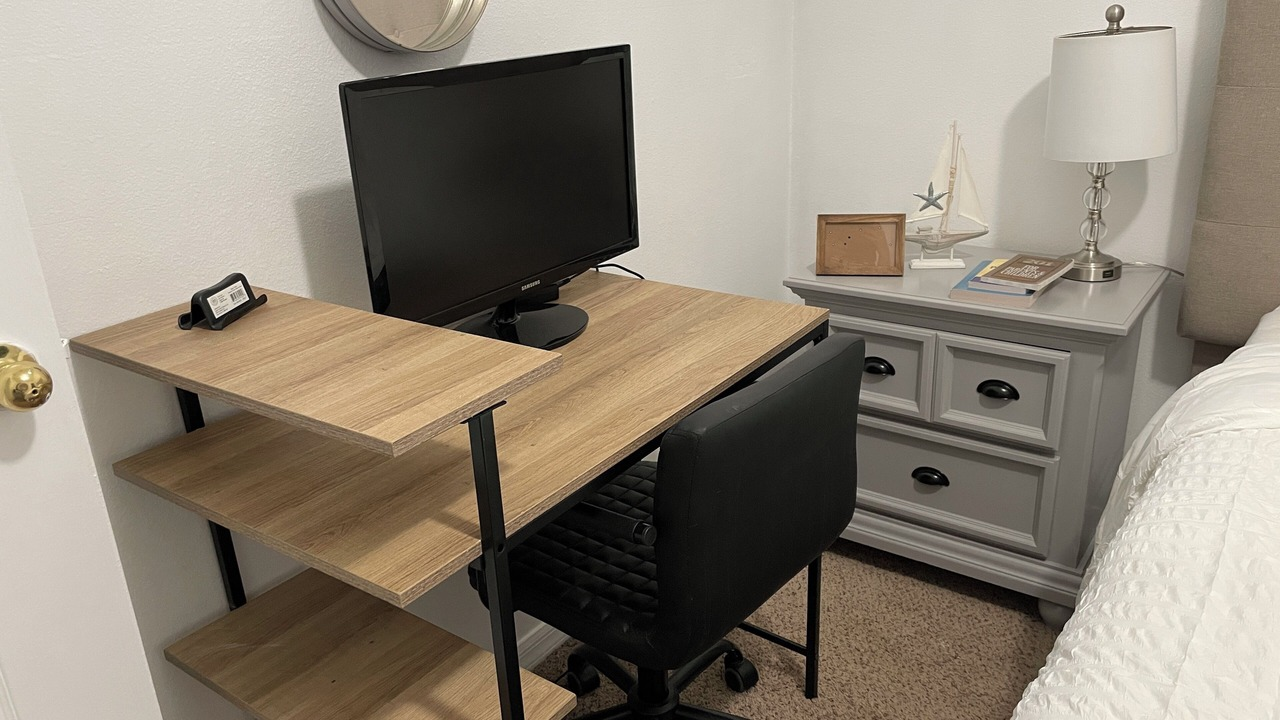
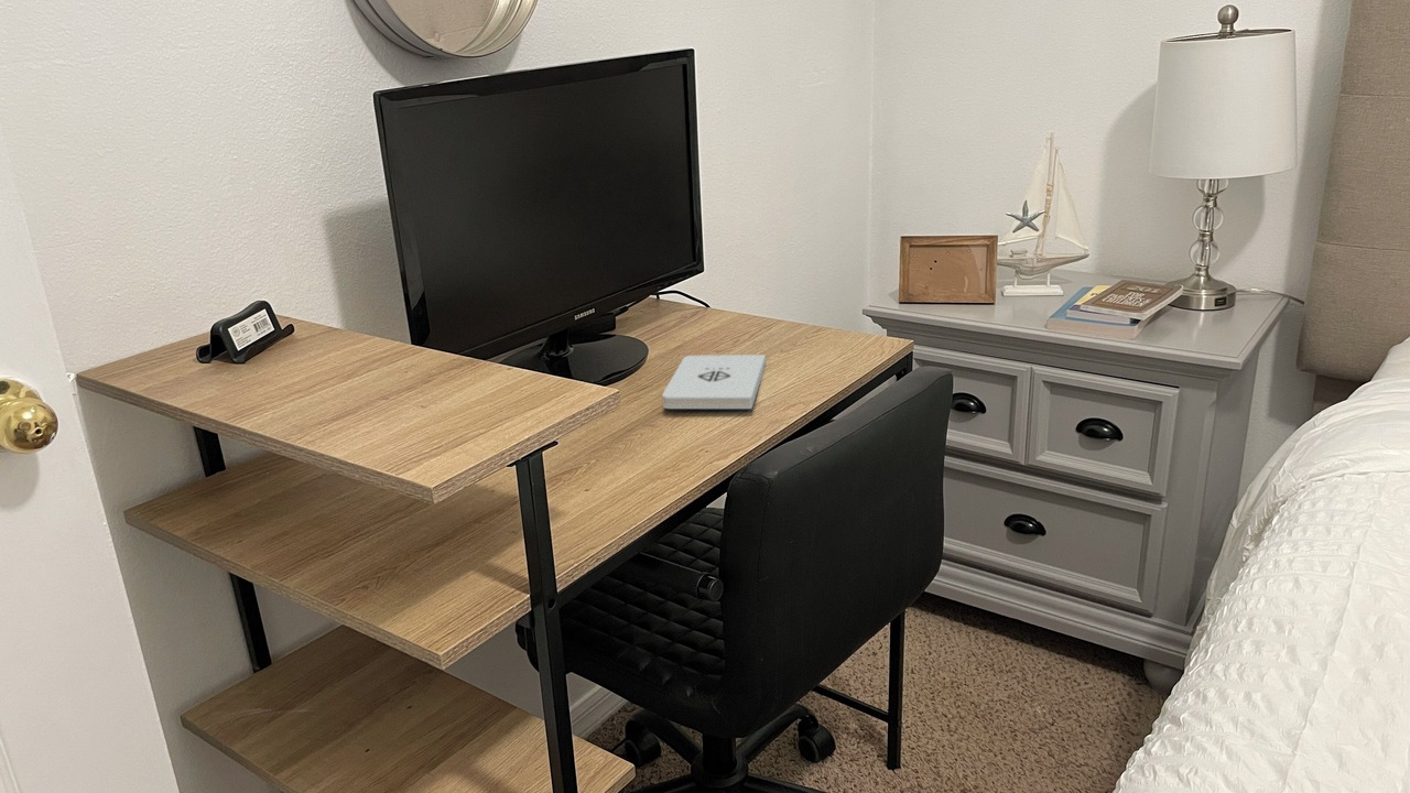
+ notepad [661,354,767,410]
